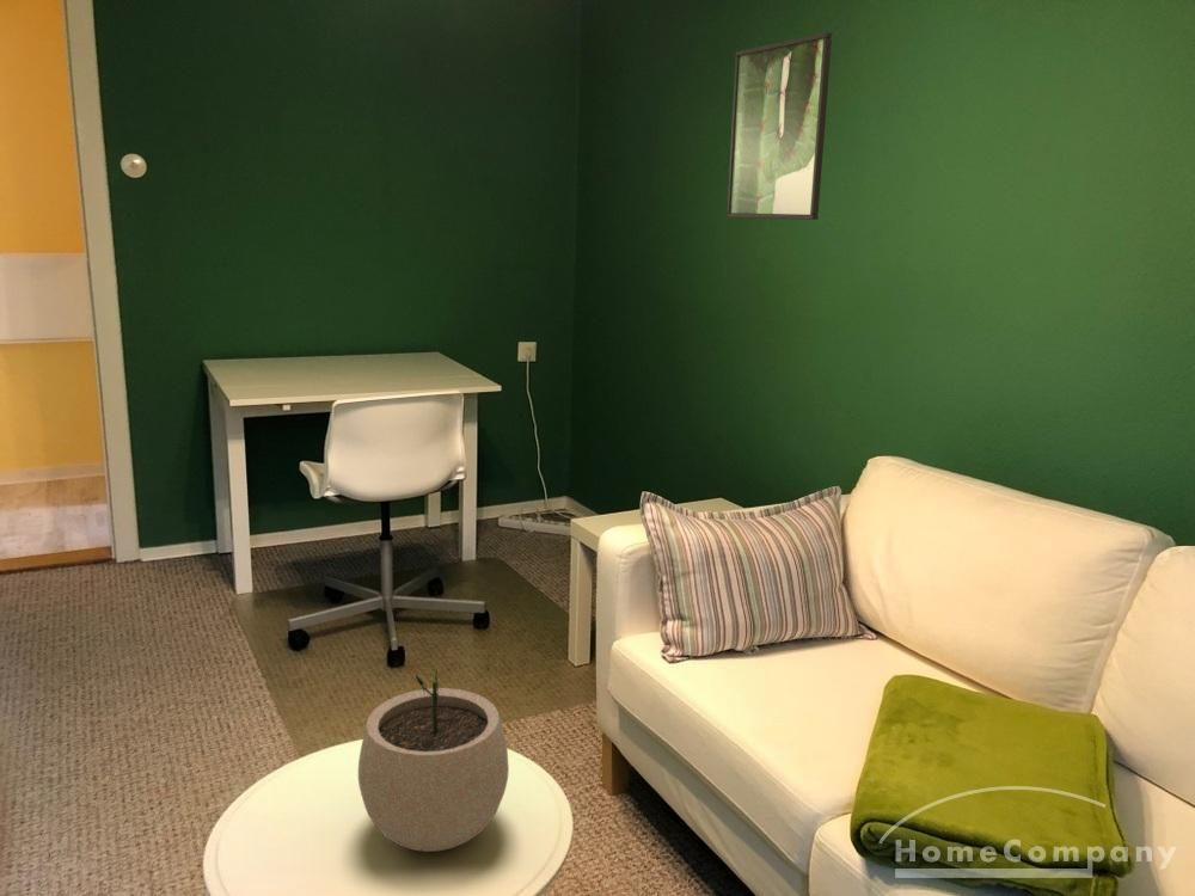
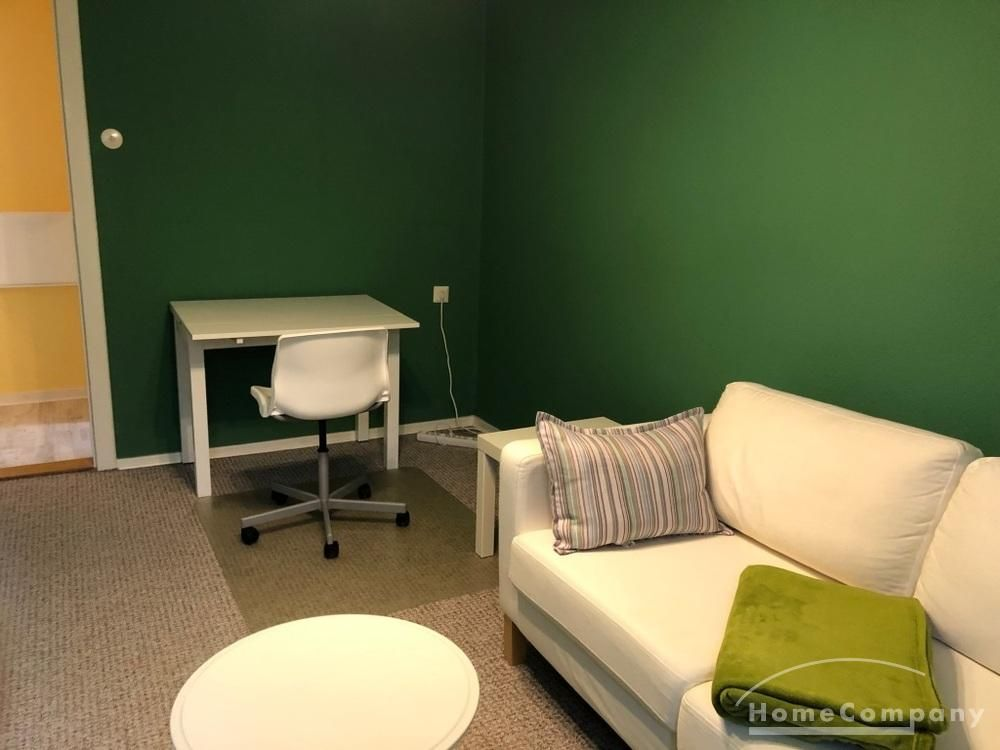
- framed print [725,31,833,221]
- plant pot [357,668,510,853]
